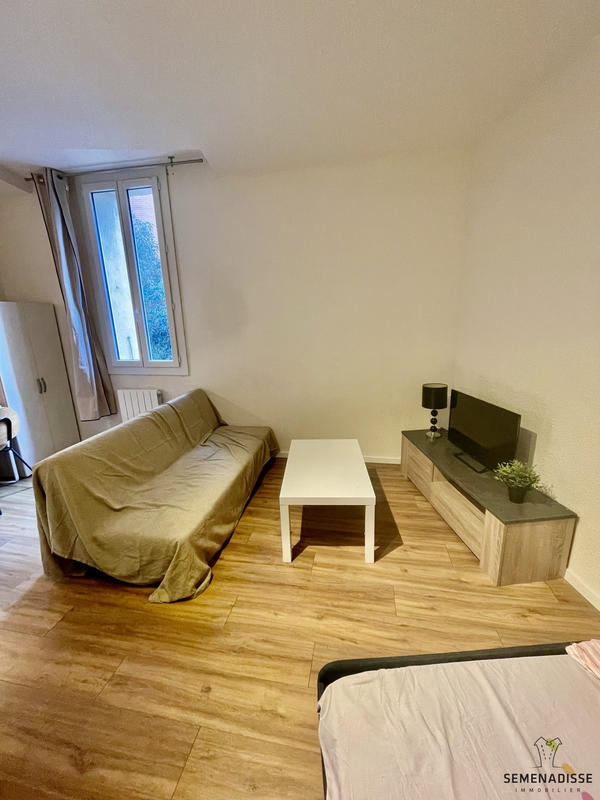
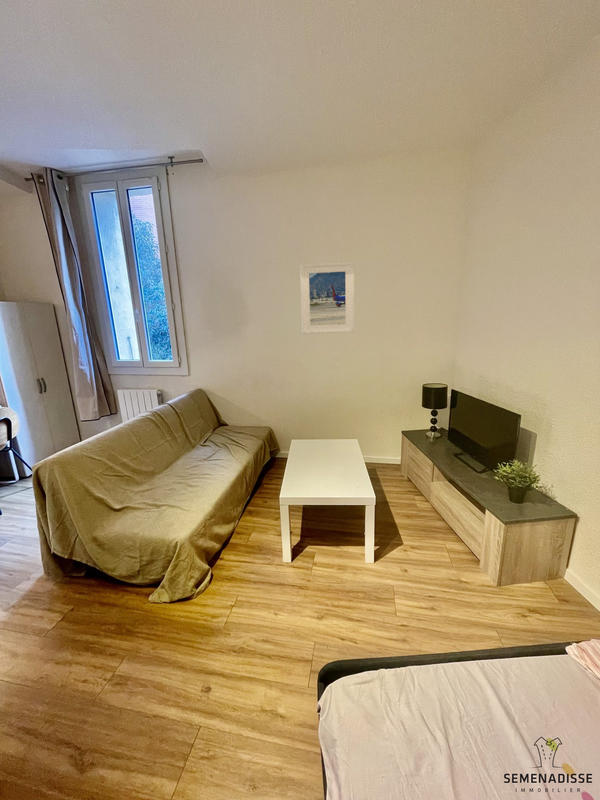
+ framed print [299,261,355,335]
